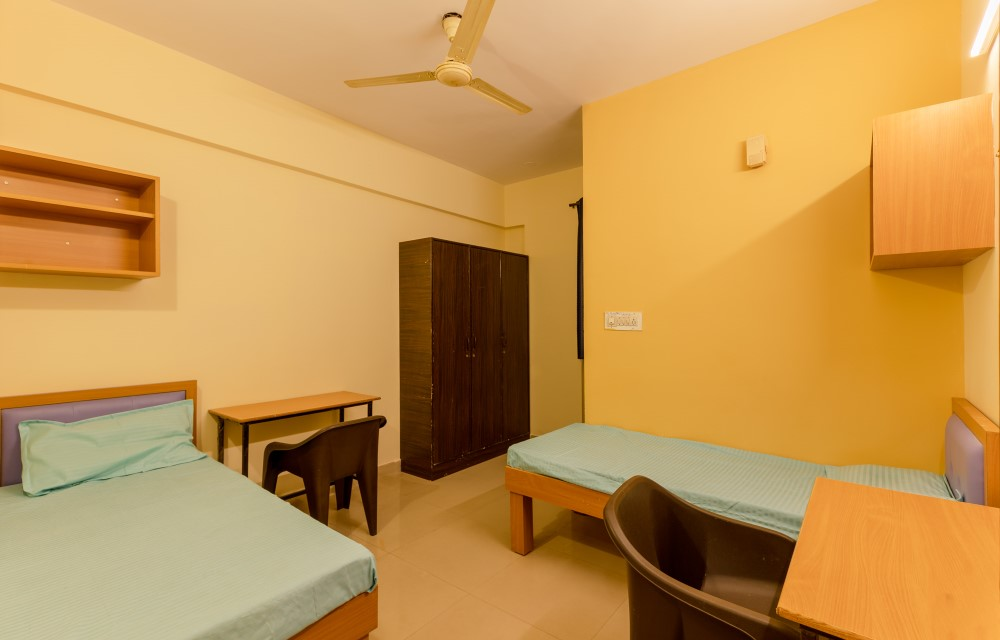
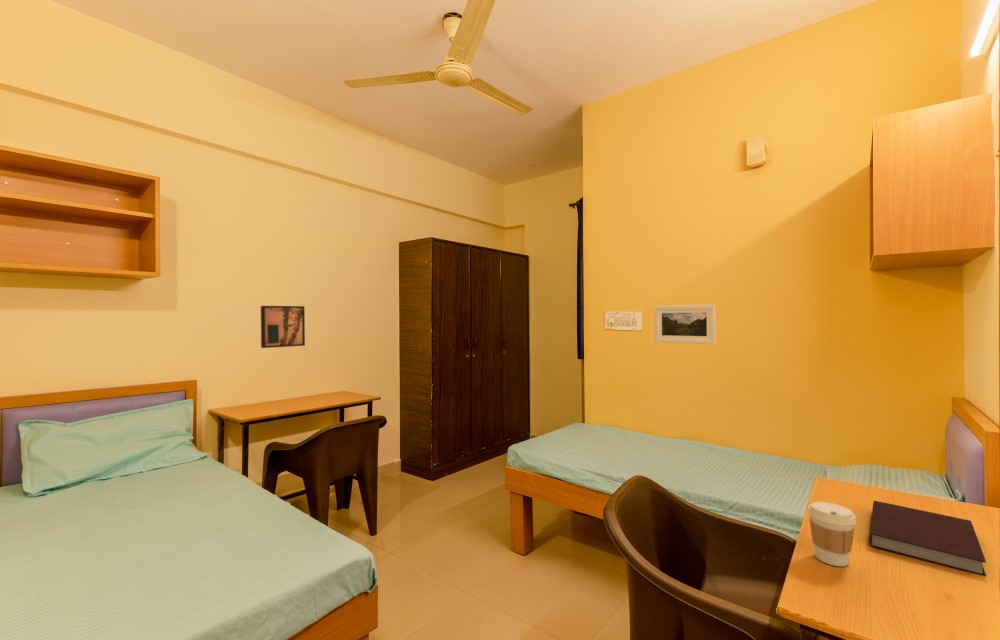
+ coffee cup [807,501,857,567]
+ notebook [868,500,987,577]
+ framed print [654,304,717,345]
+ wall art [260,305,306,349]
